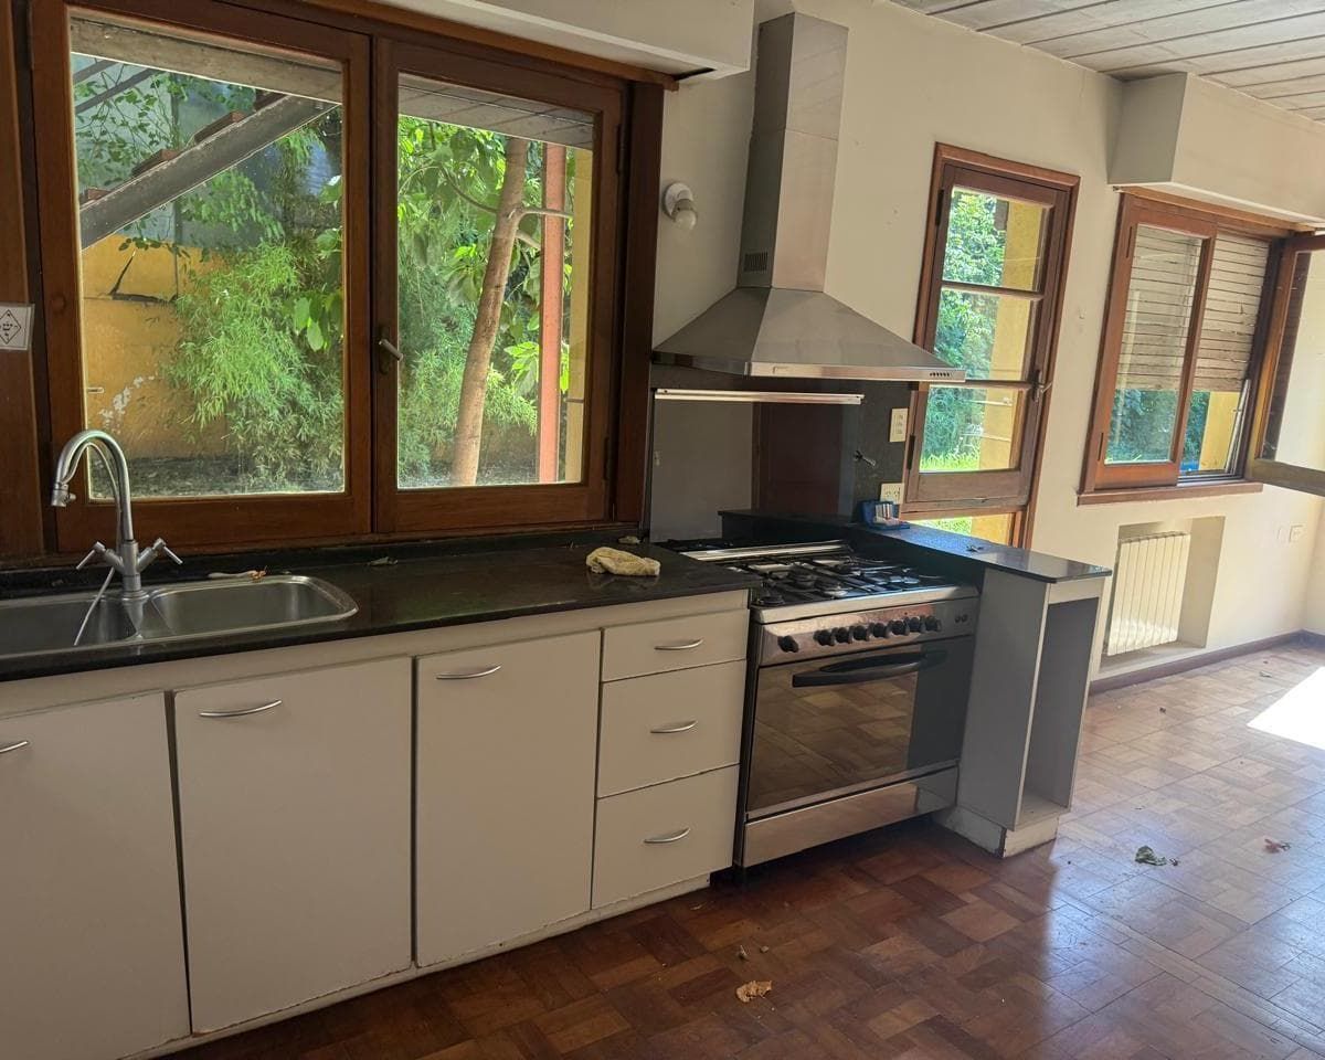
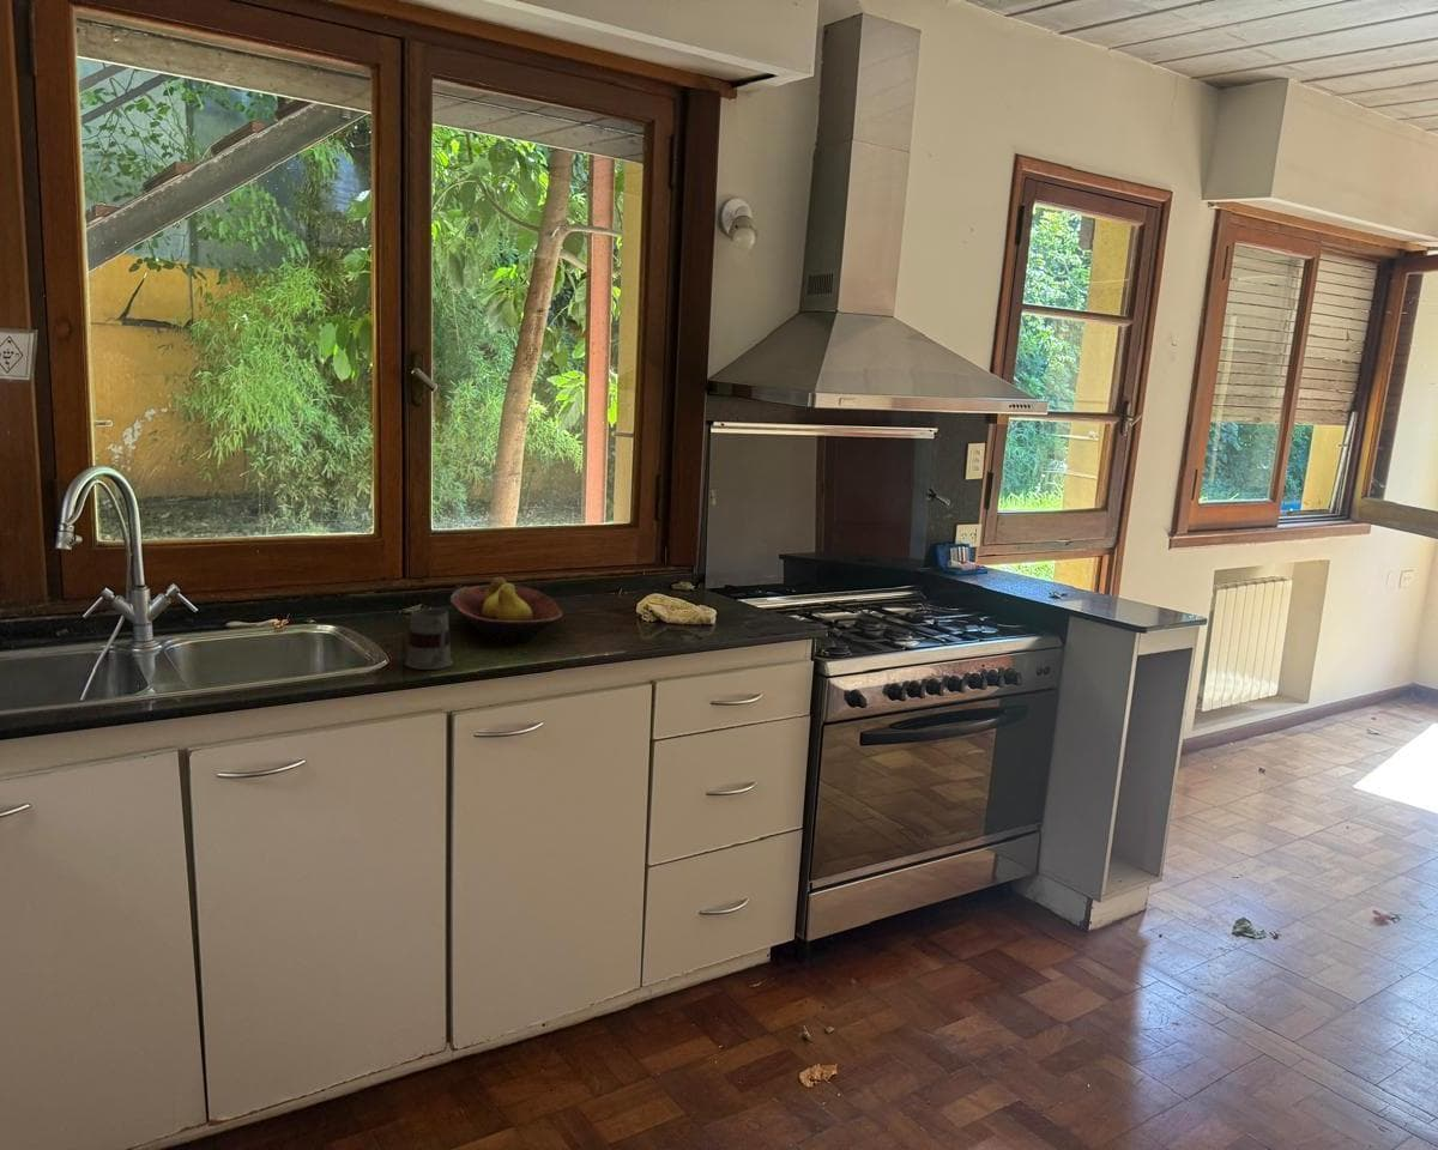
+ fruit bowl [448,576,564,644]
+ mug [404,607,454,671]
